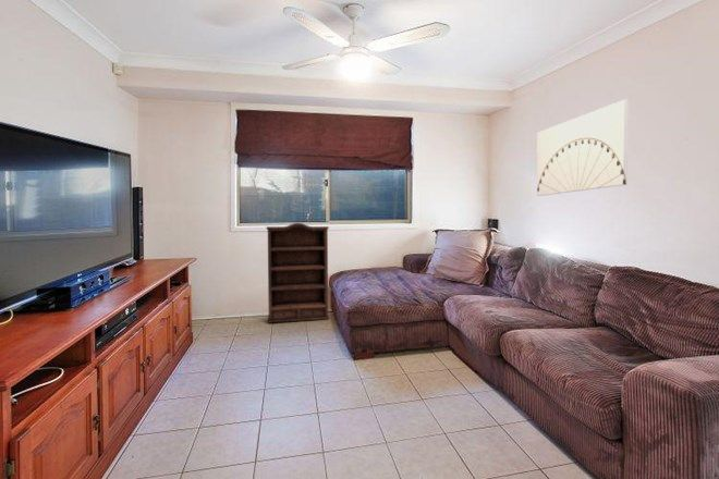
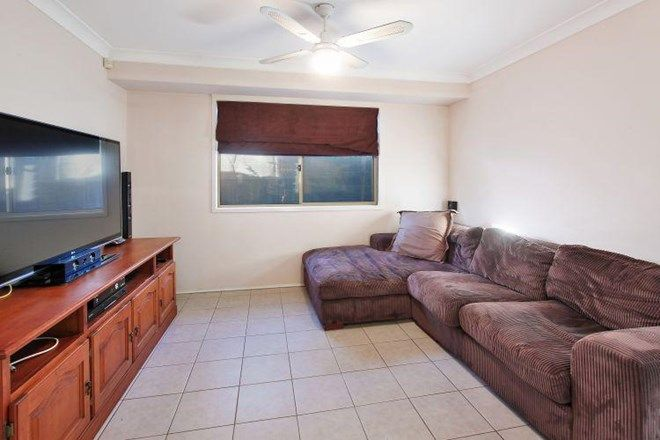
- wall art [536,98,630,197]
- bookshelf [266,222,330,323]
